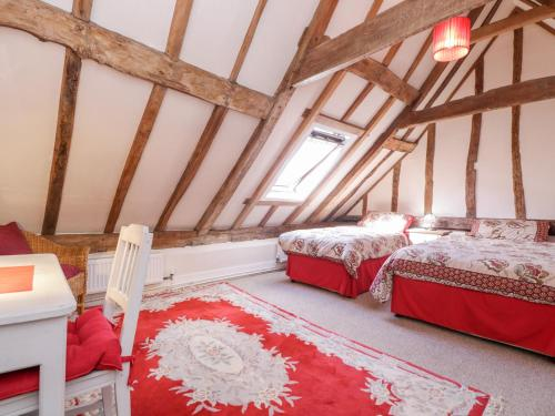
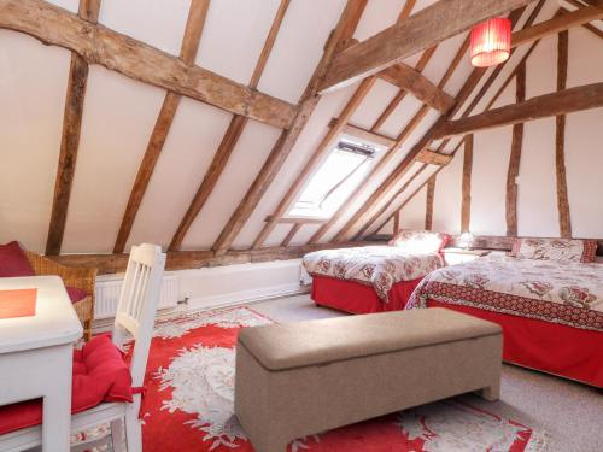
+ bench [233,306,504,452]
